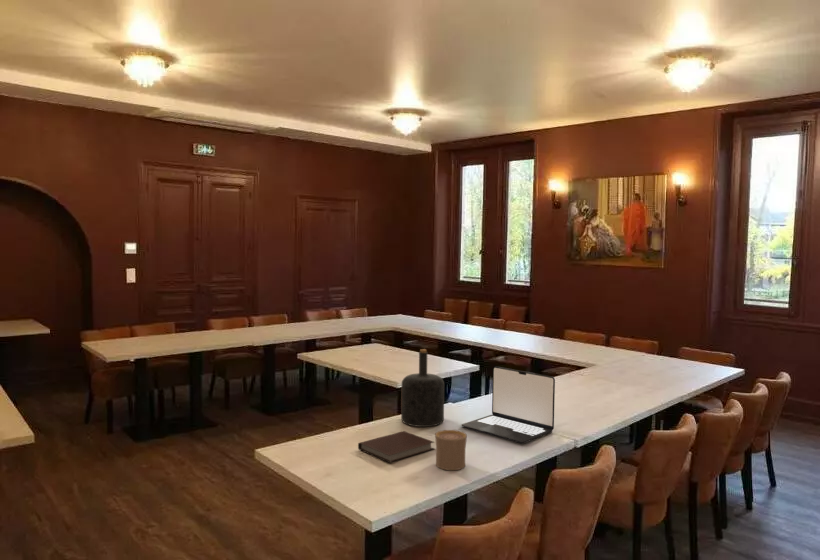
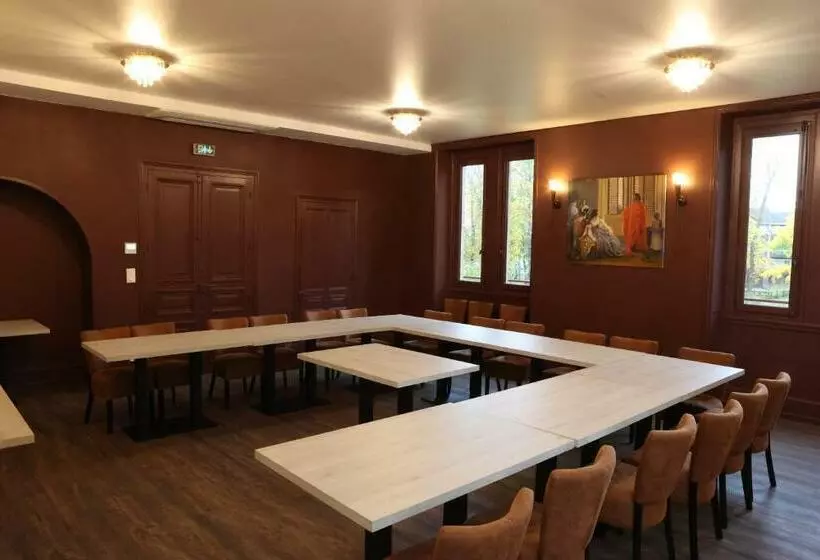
- laptop [461,365,556,444]
- bottle [400,348,445,428]
- notebook [357,430,435,464]
- cup [434,429,468,471]
